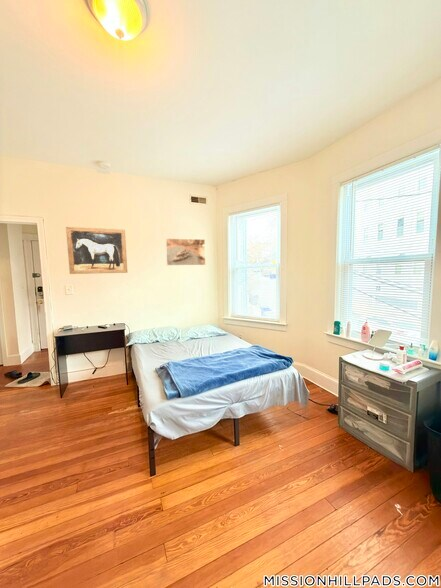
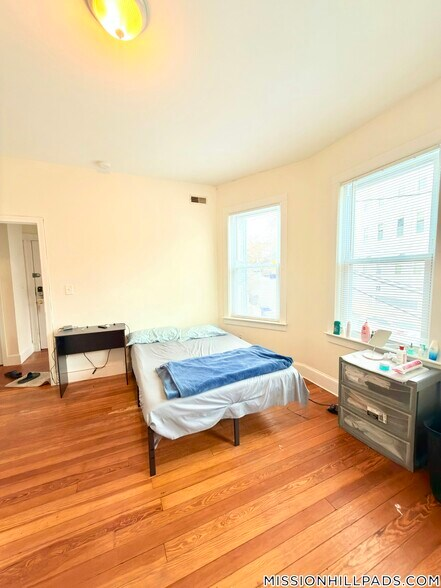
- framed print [164,237,206,267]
- wall art [65,226,128,275]
